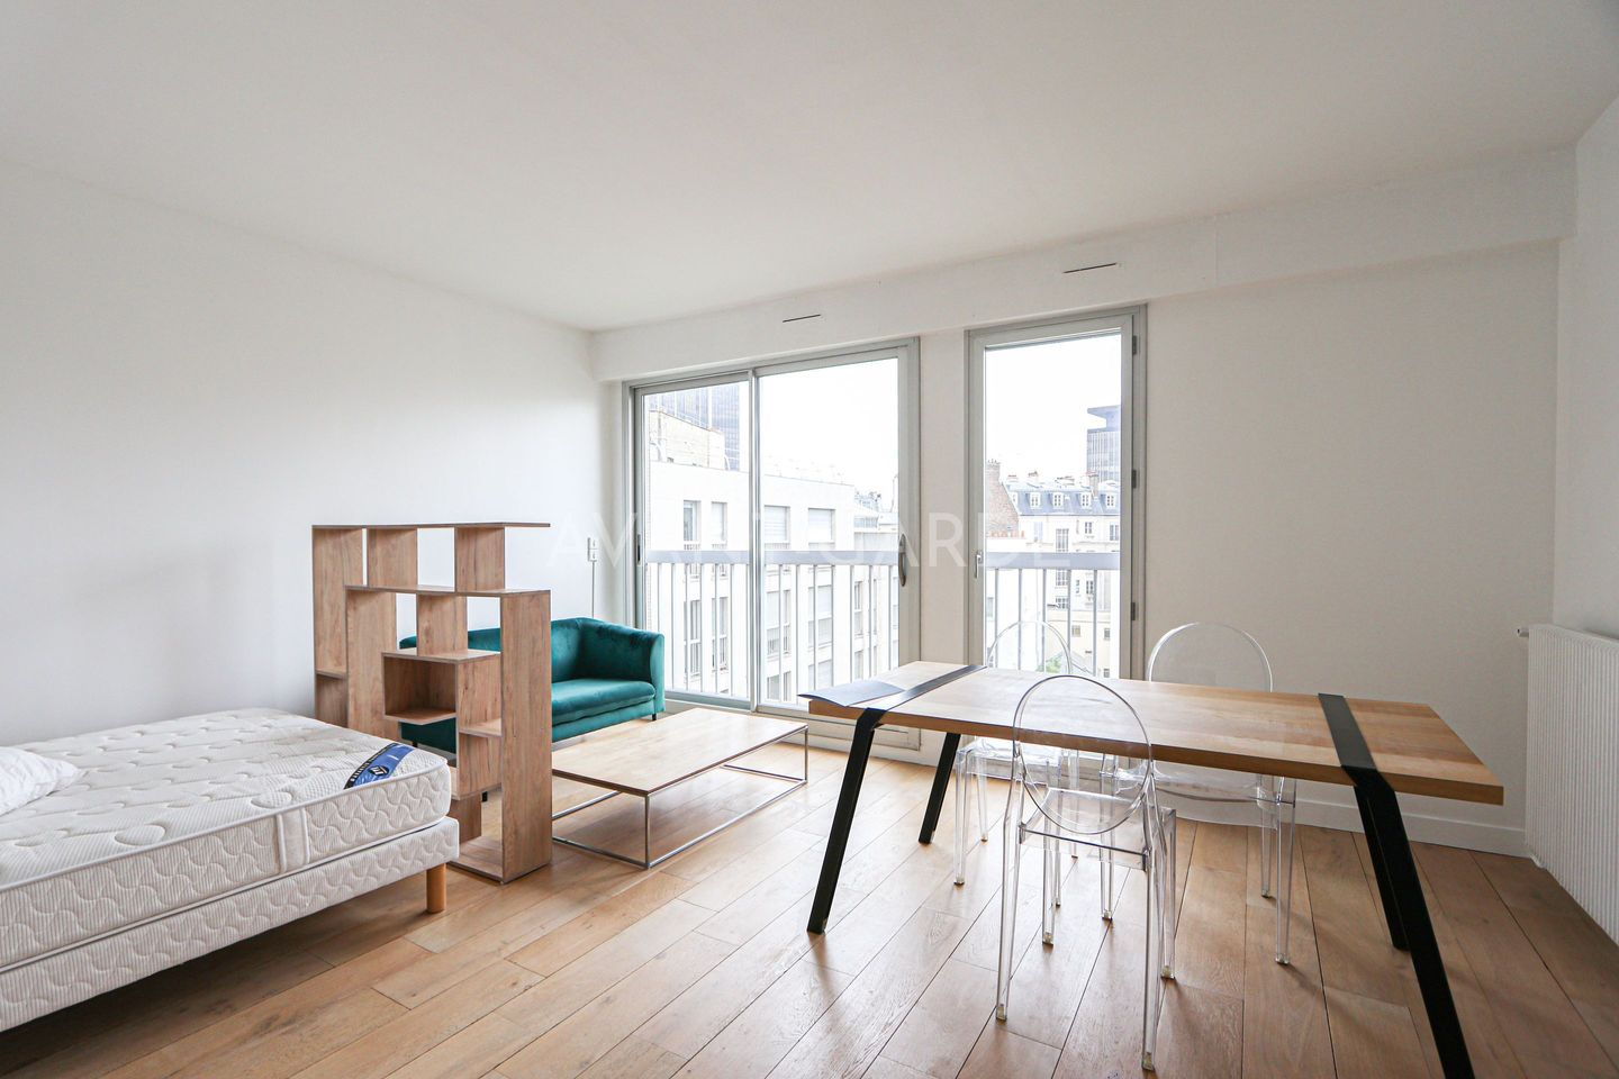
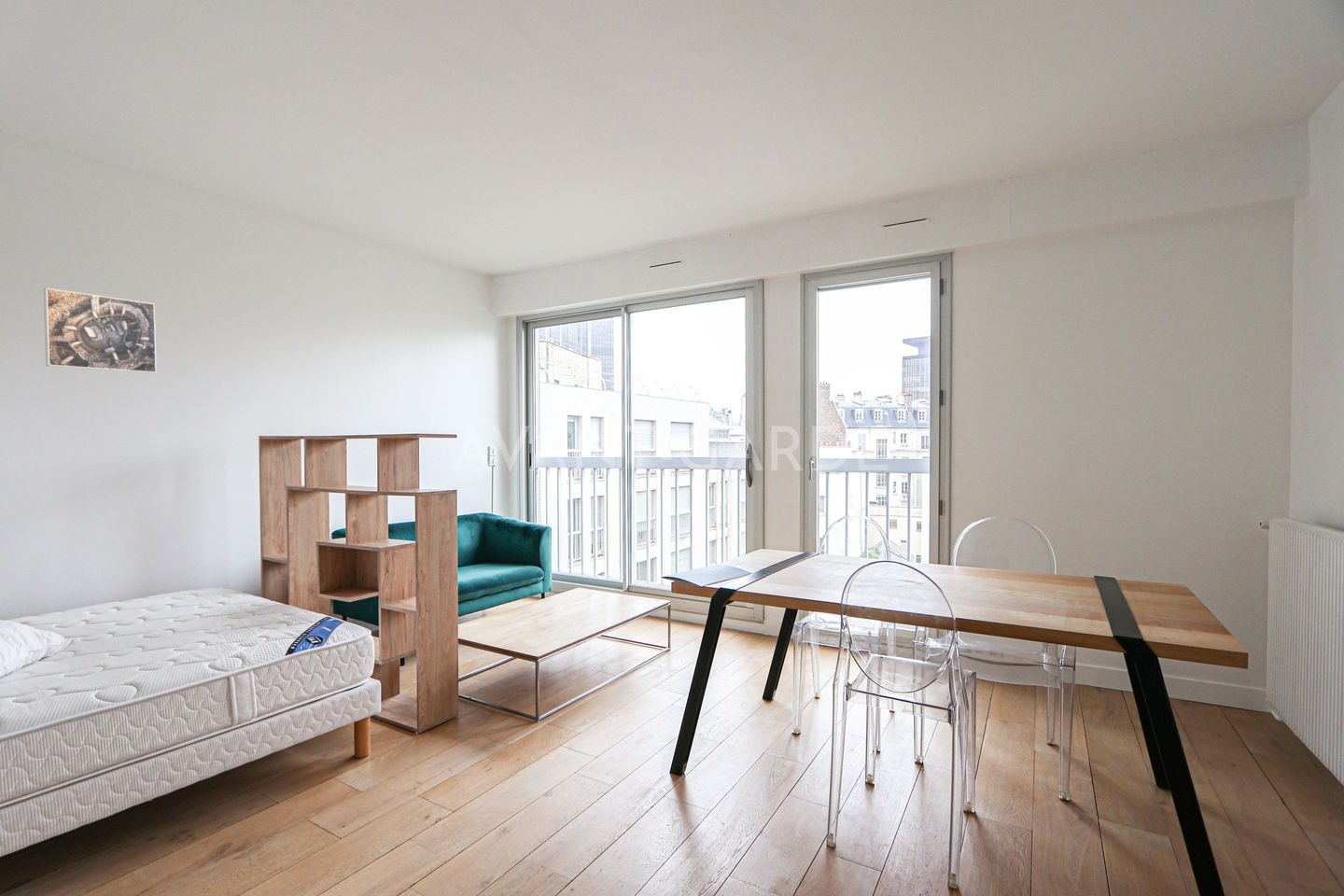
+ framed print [43,287,158,374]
